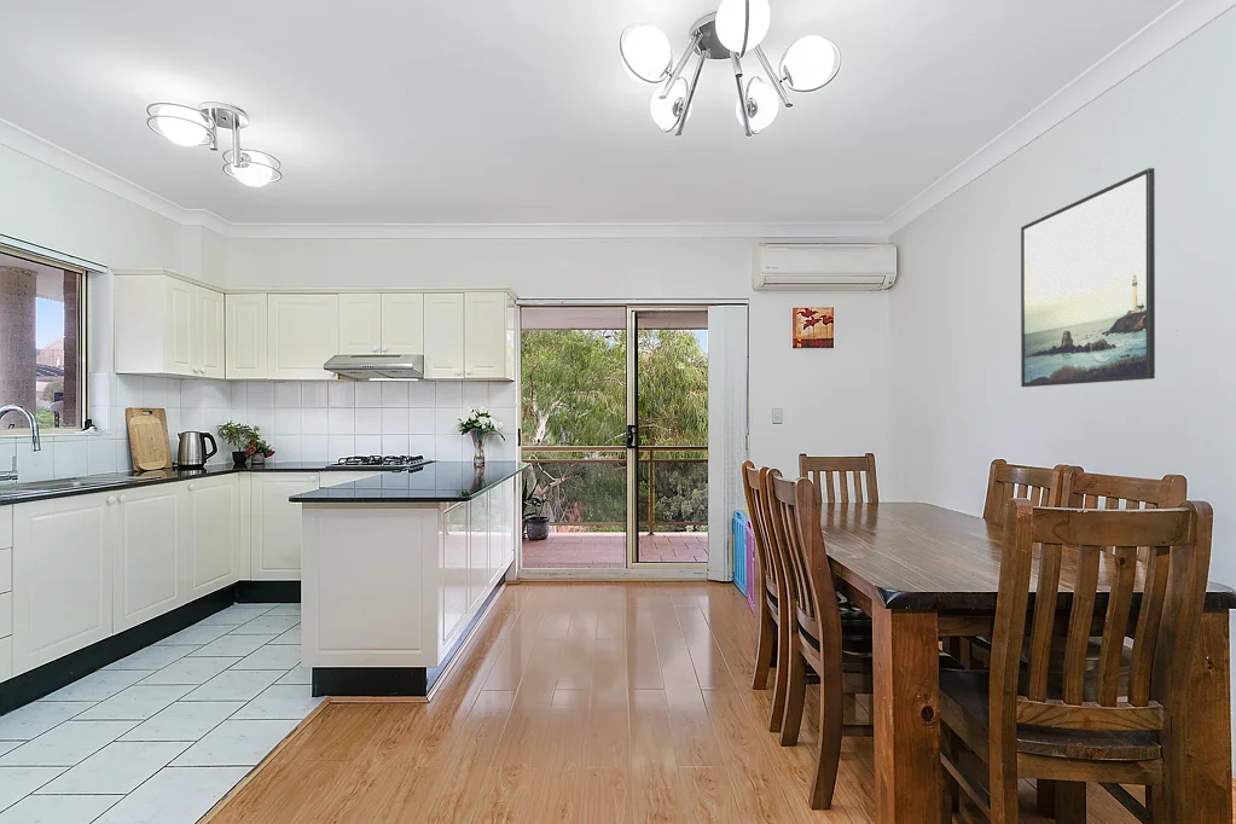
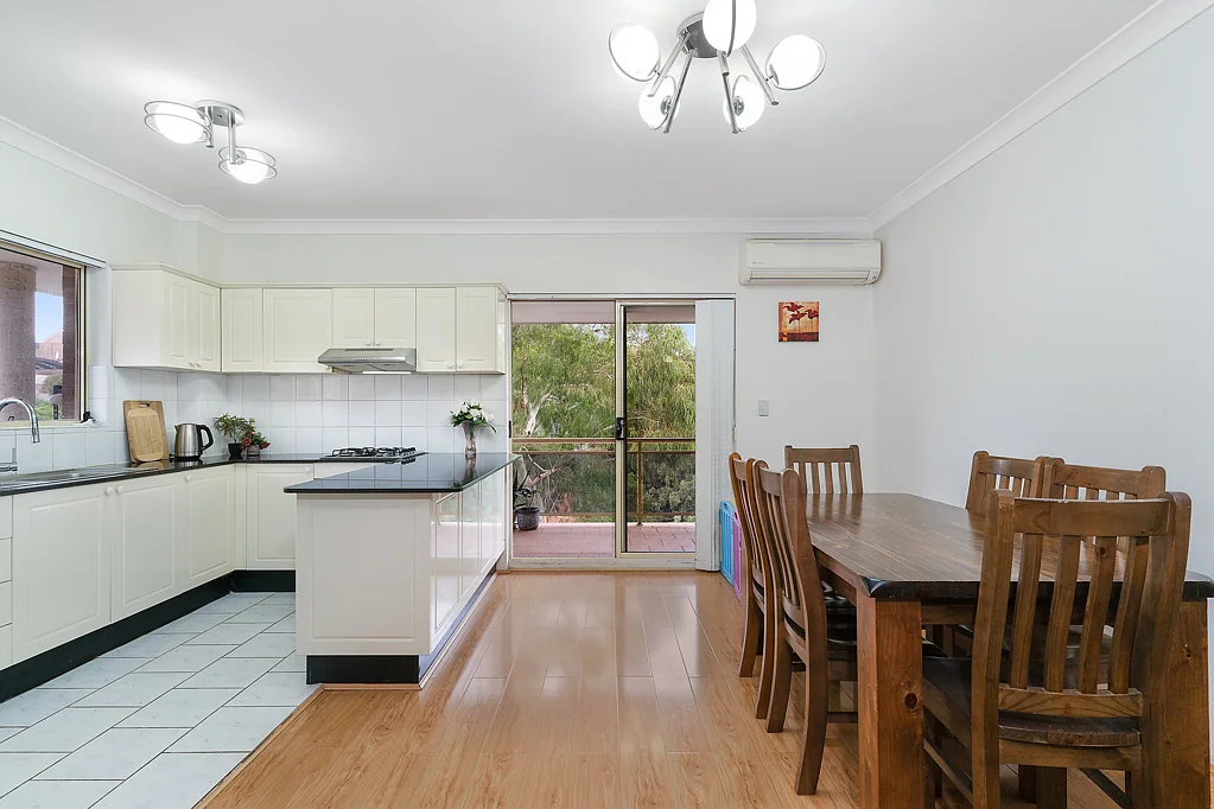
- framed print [1020,167,1156,388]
